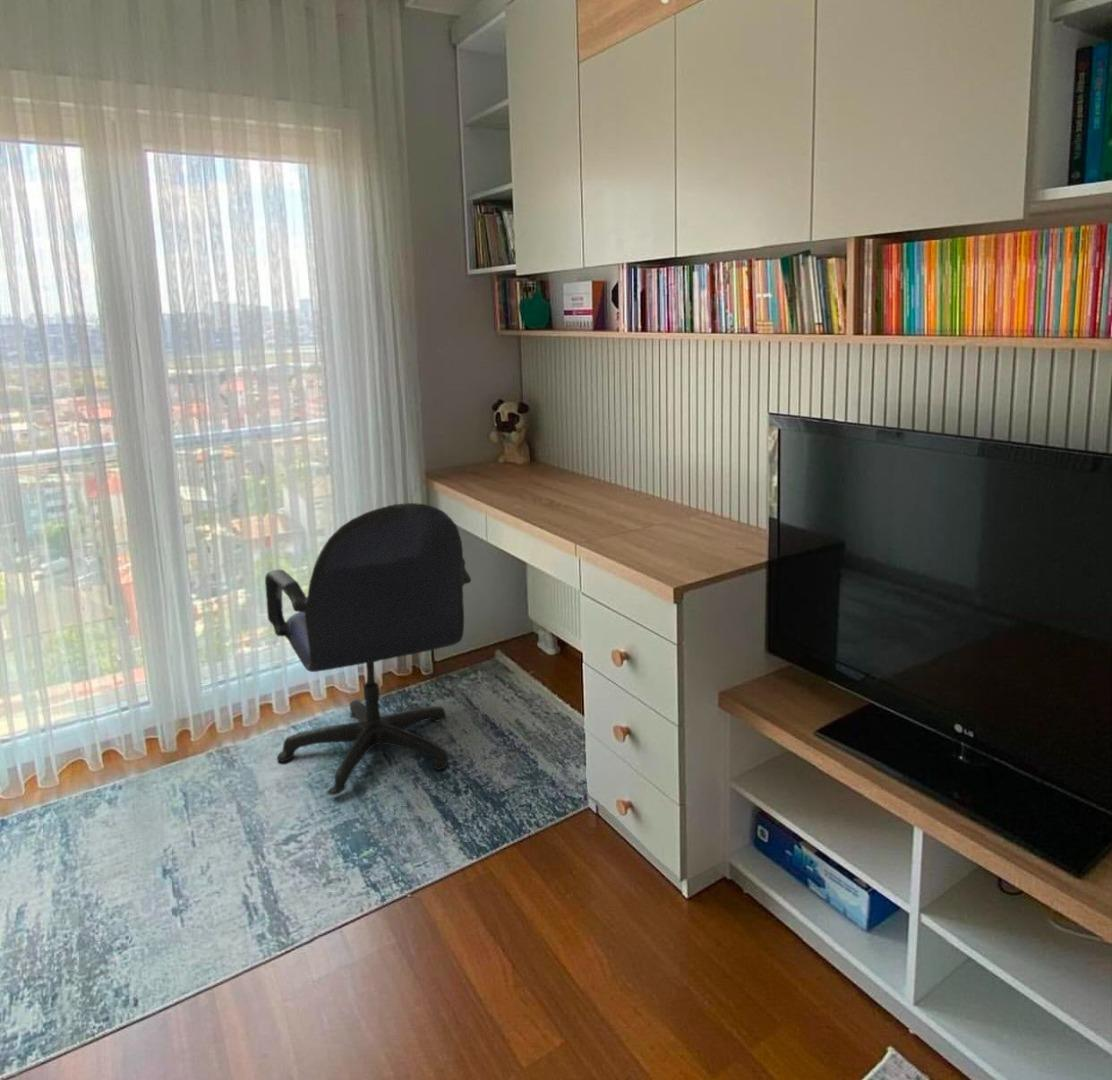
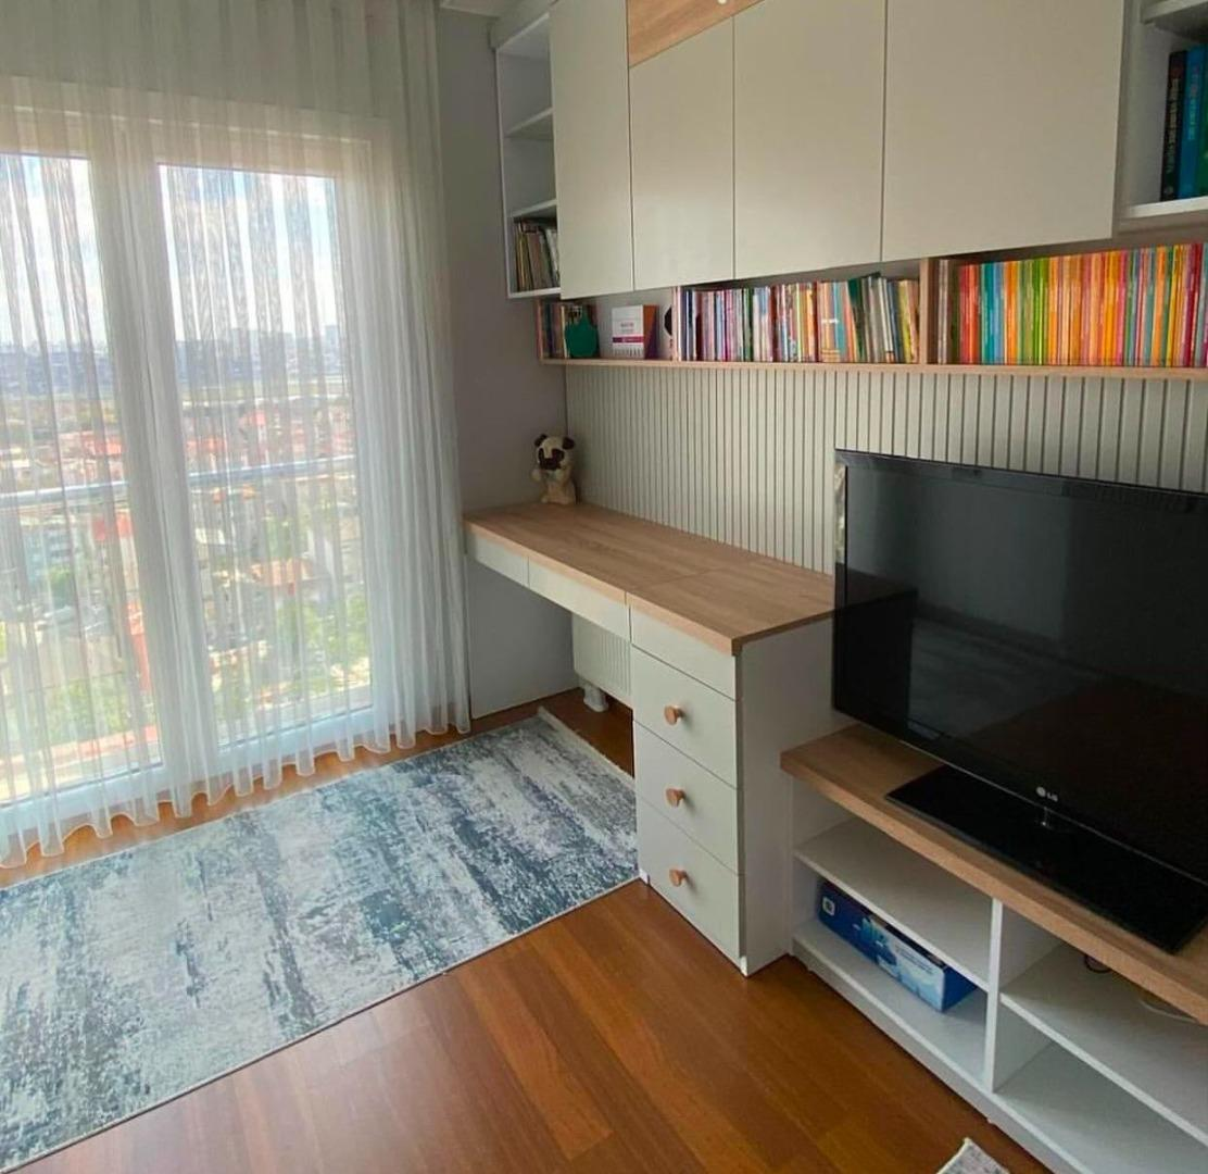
- office chair [264,502,472,796]
